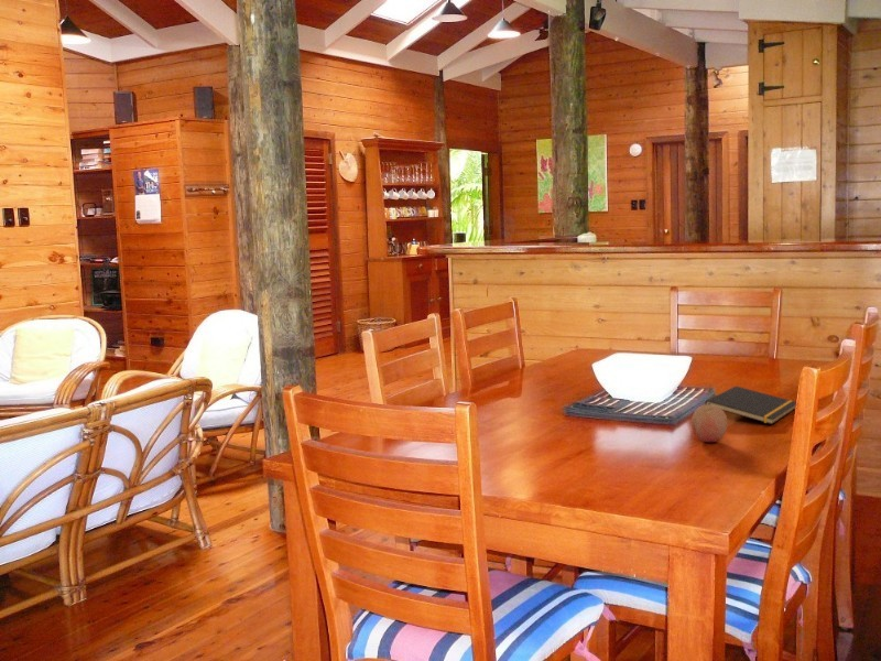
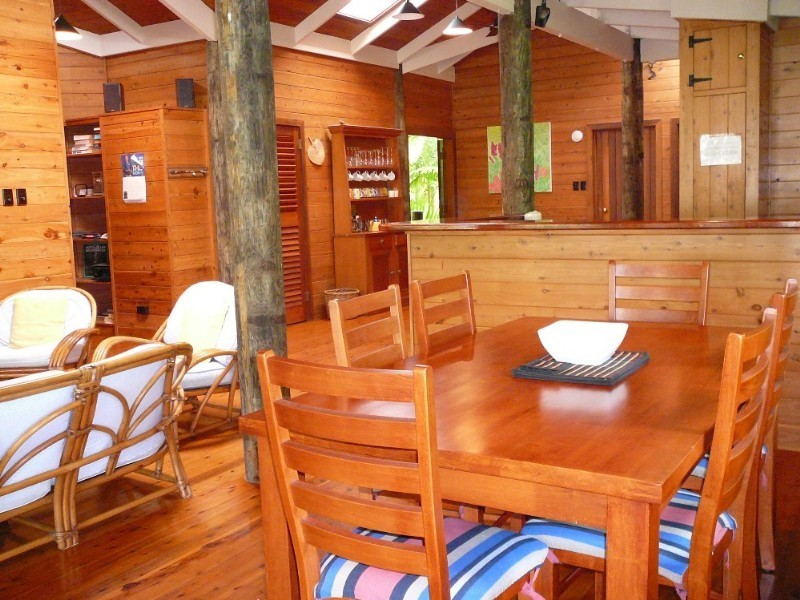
- fruit [690,404,729,443]
- notepad [704,384,797,425]
